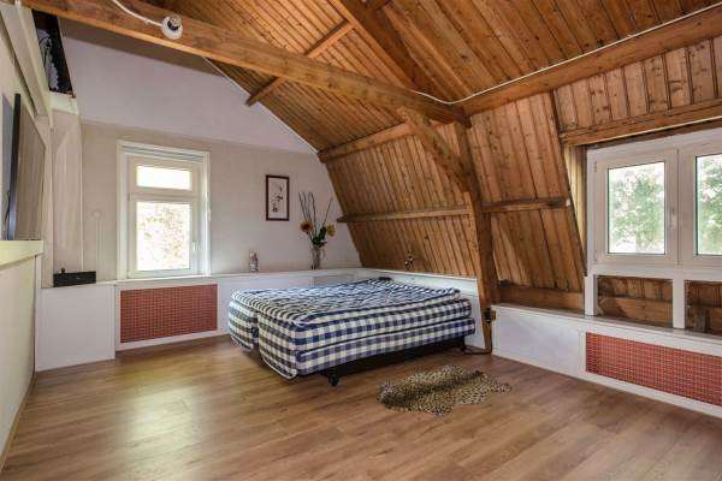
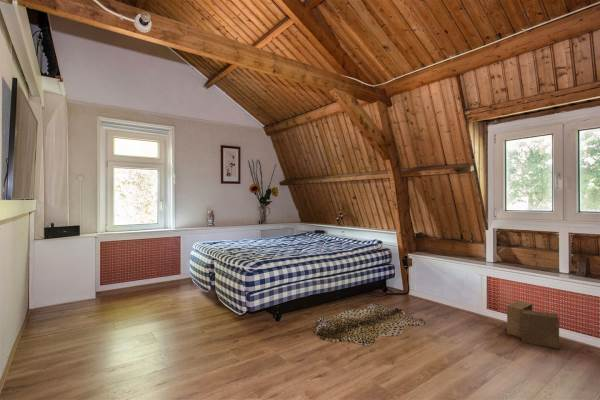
+ cardboard box [506,300,560,350]
